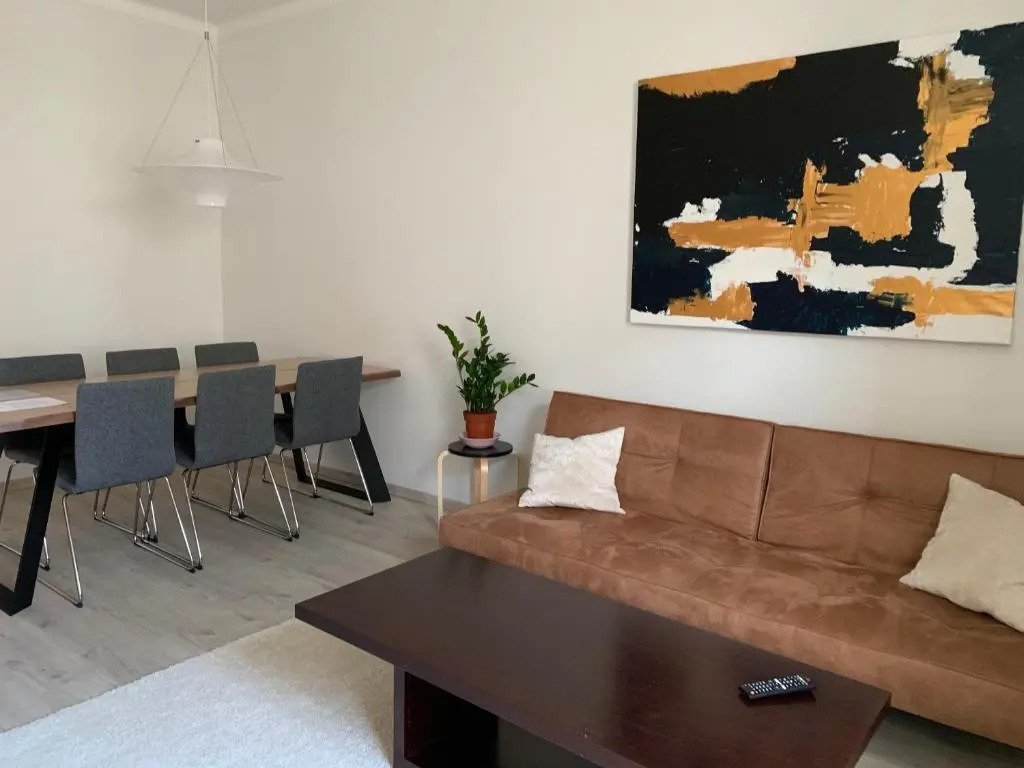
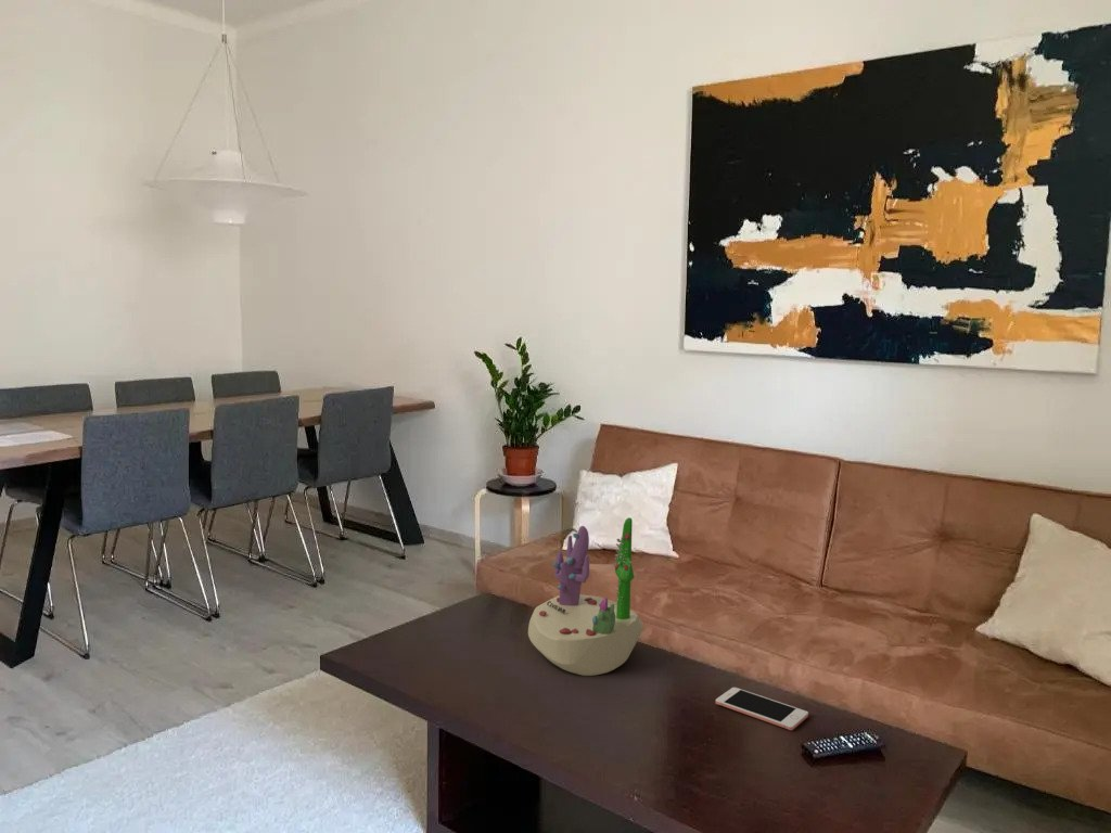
+ cell phone [715,687,809,731]
+ succulent planter [527,516,644,677]
